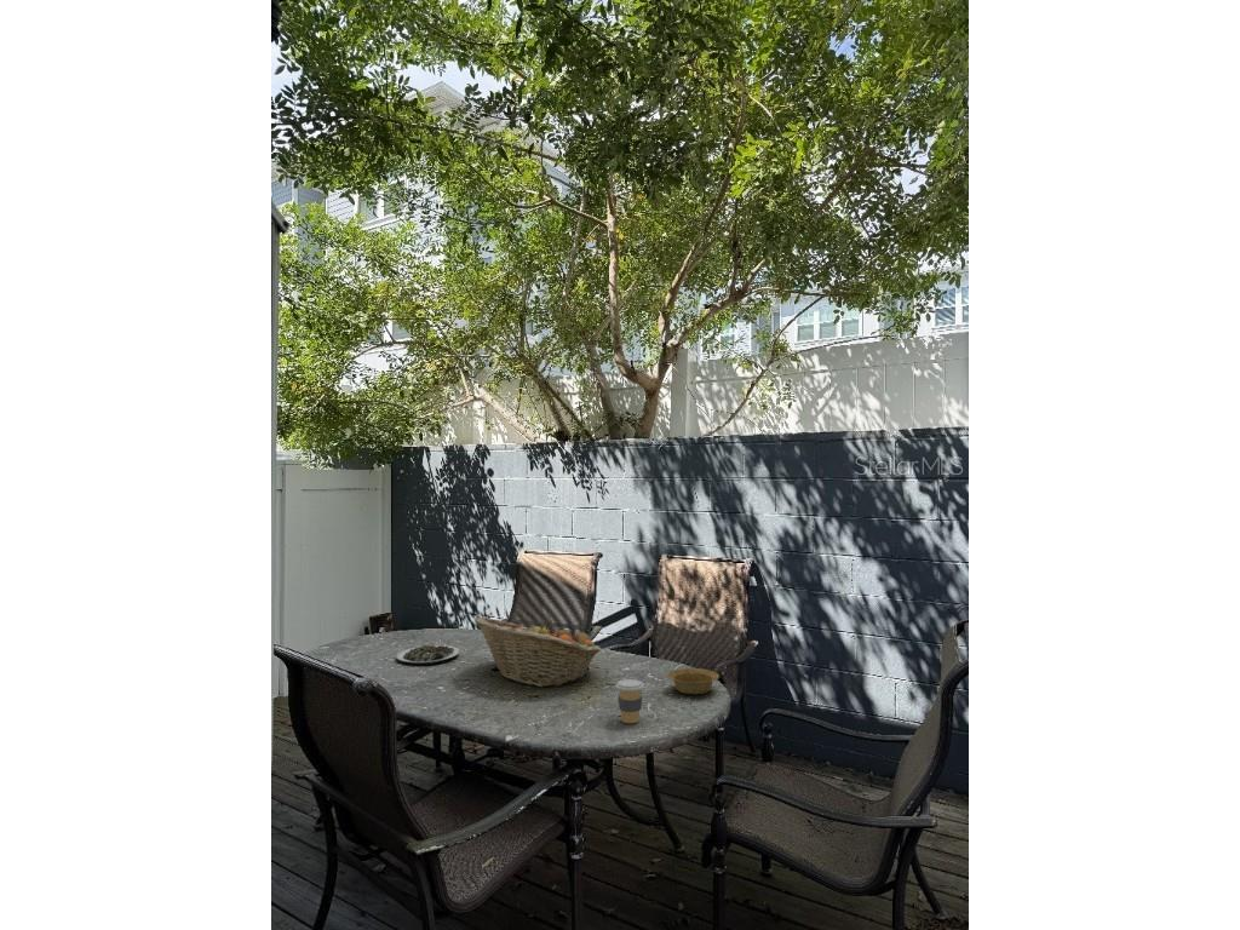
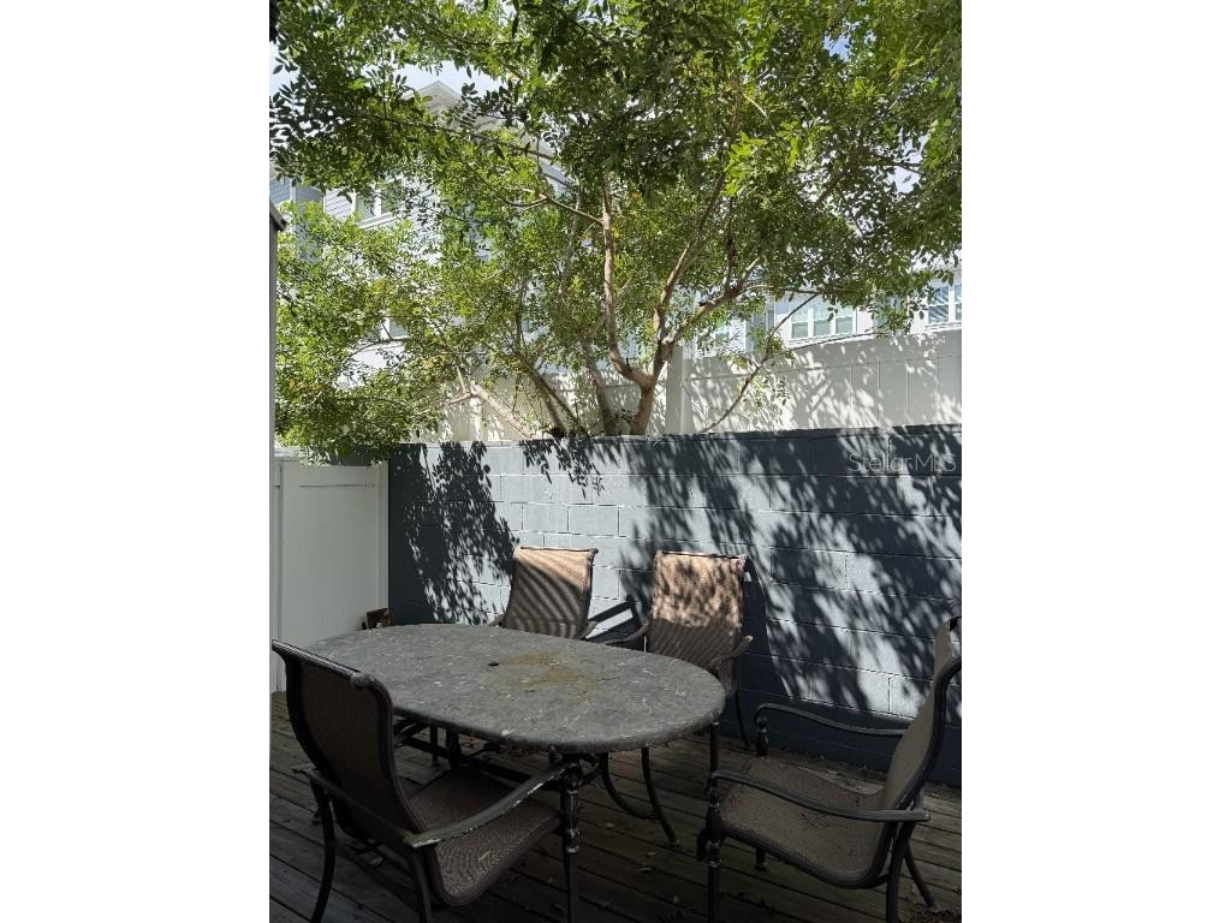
- plate [395,644,460,666]
- coffee cup [615,678,645,724]
- fruit basket [473,616,602,688]
- bowl [666,667,721,695]
